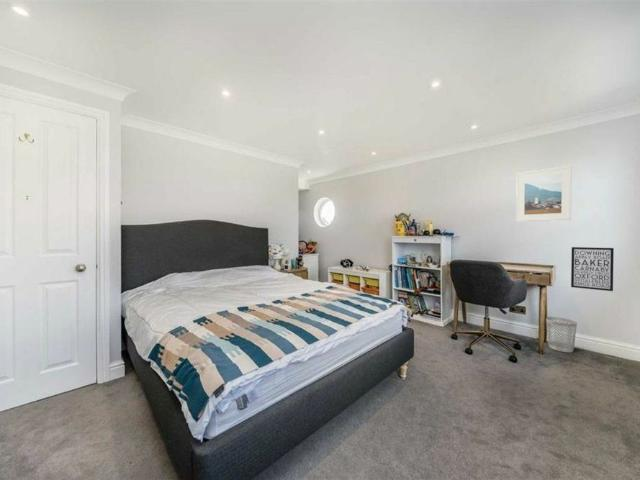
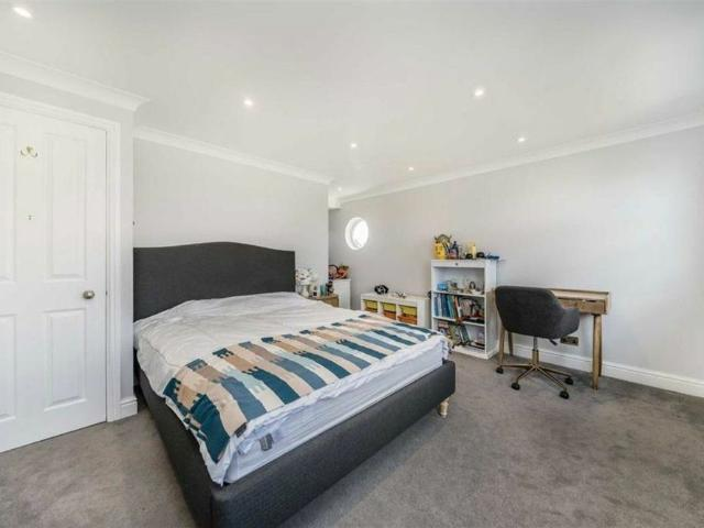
- wastebasket [545,316,578,353]
- wall art [570,246,615,292]
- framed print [515,165,573,222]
